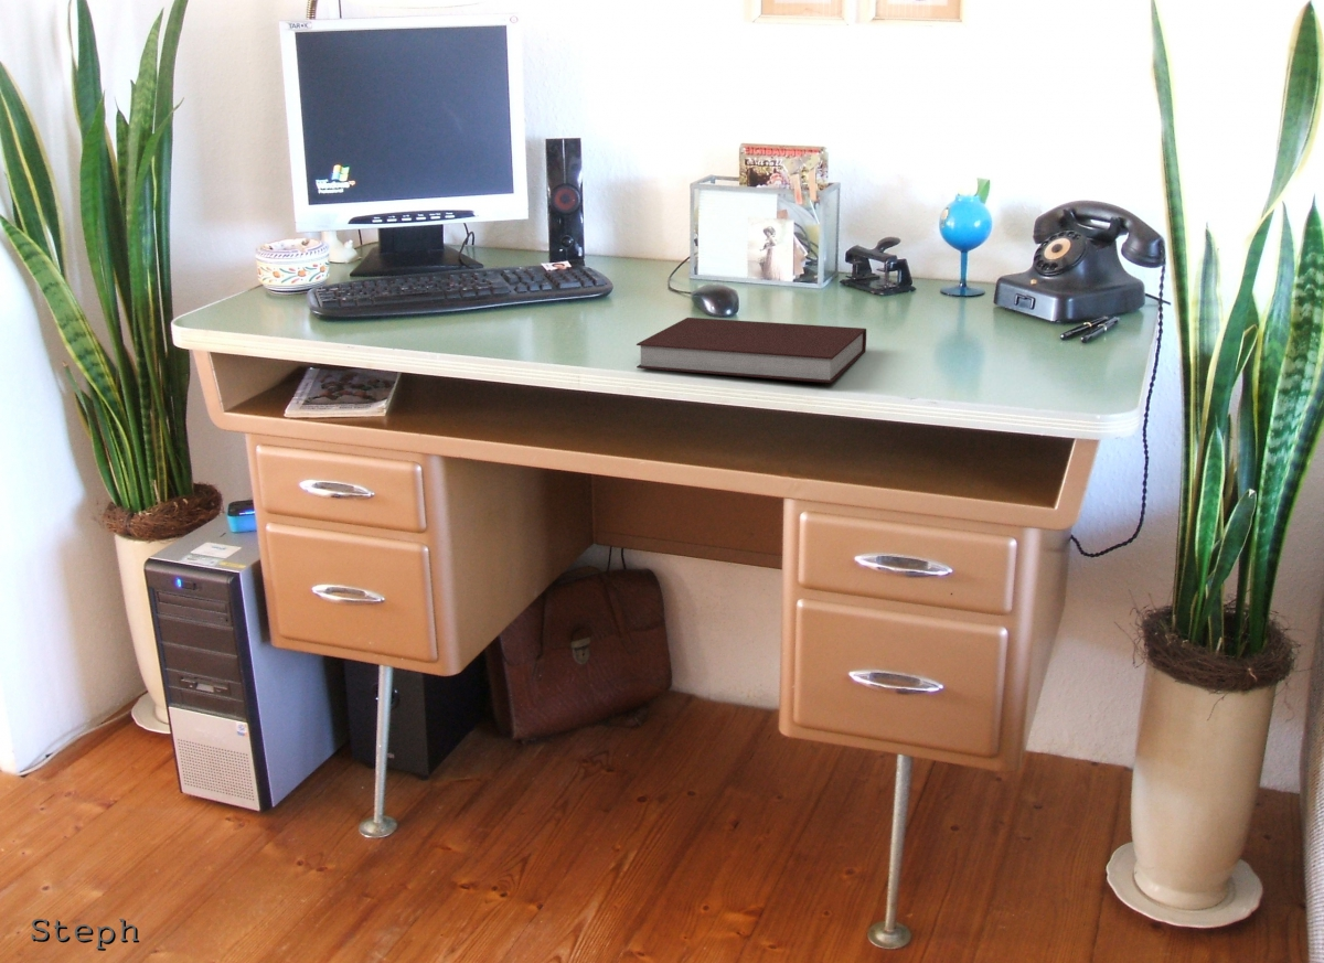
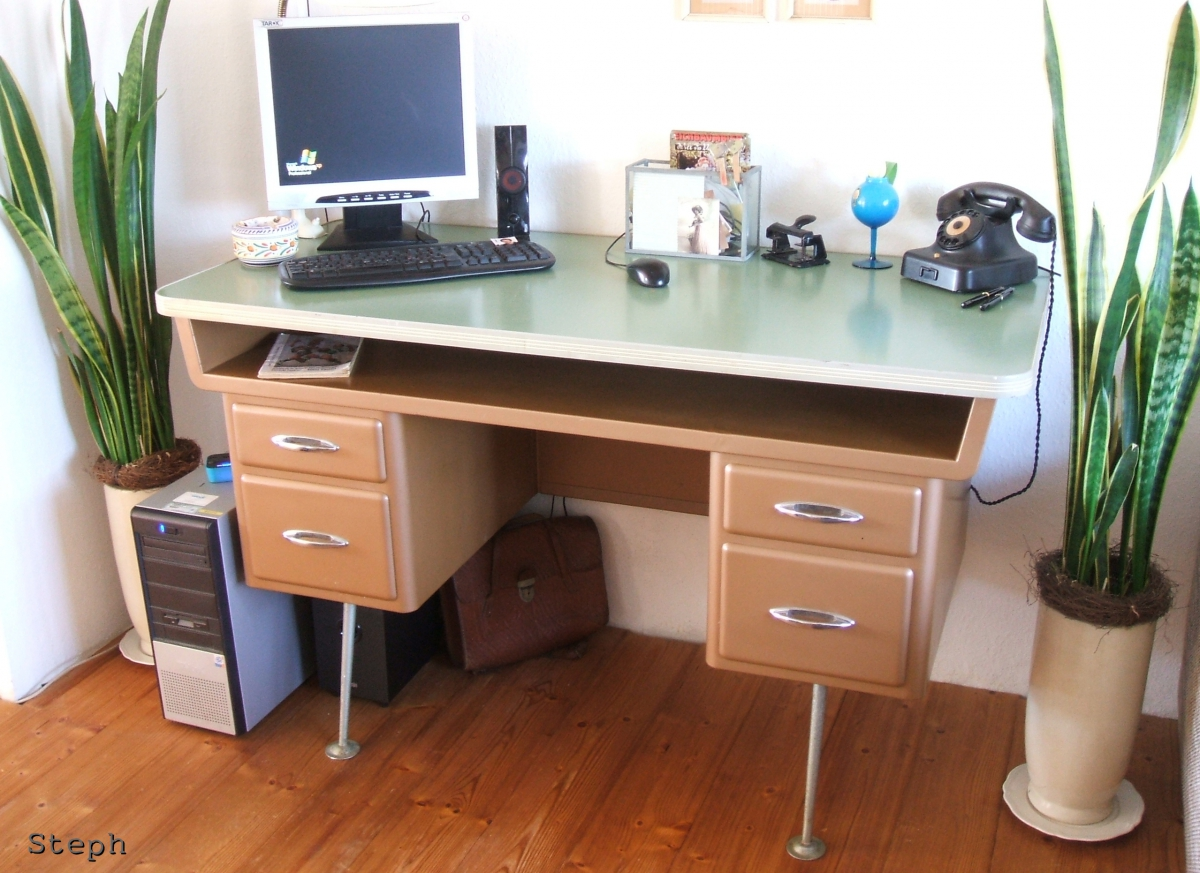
- notebook [636,317,867,384]
